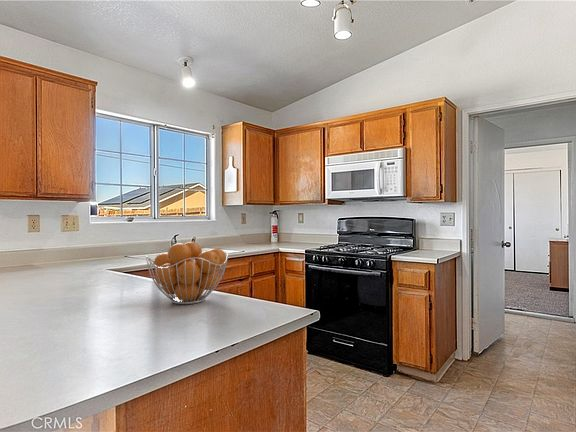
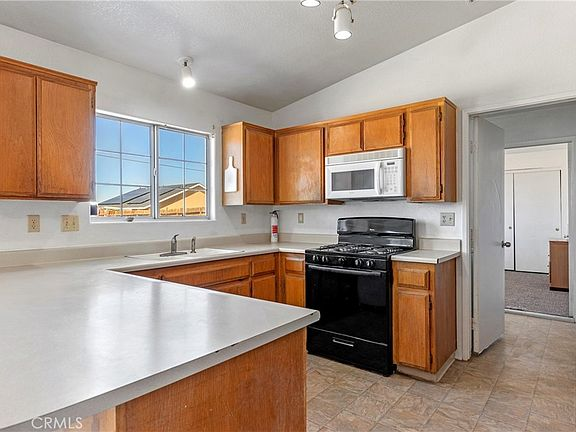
- fruit basket [145,241,229,305]
